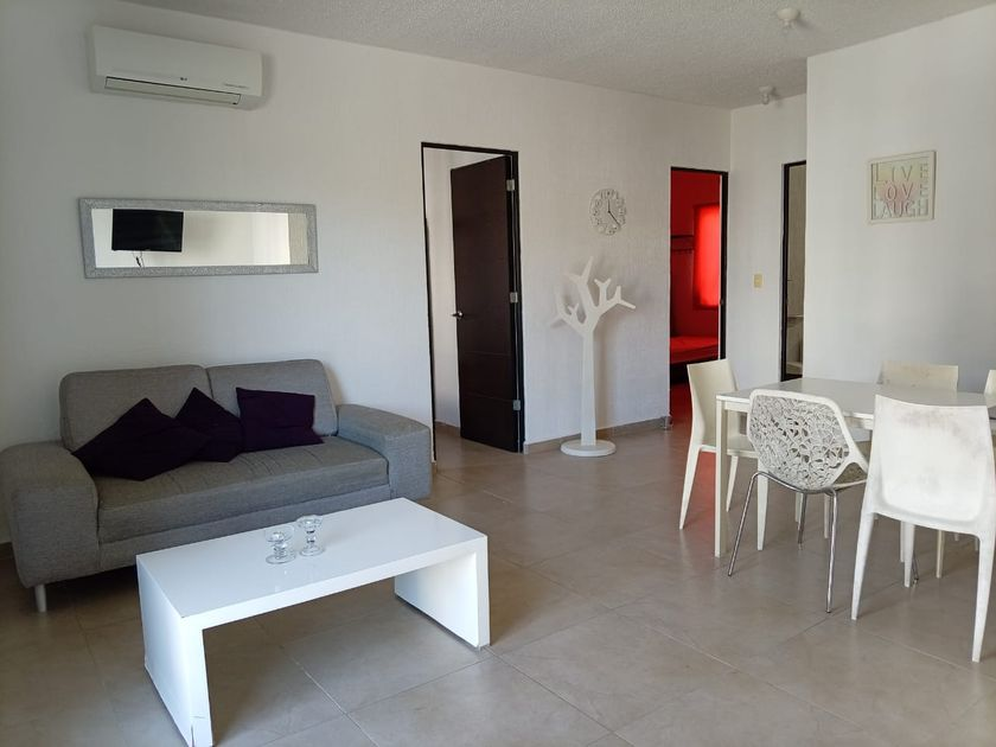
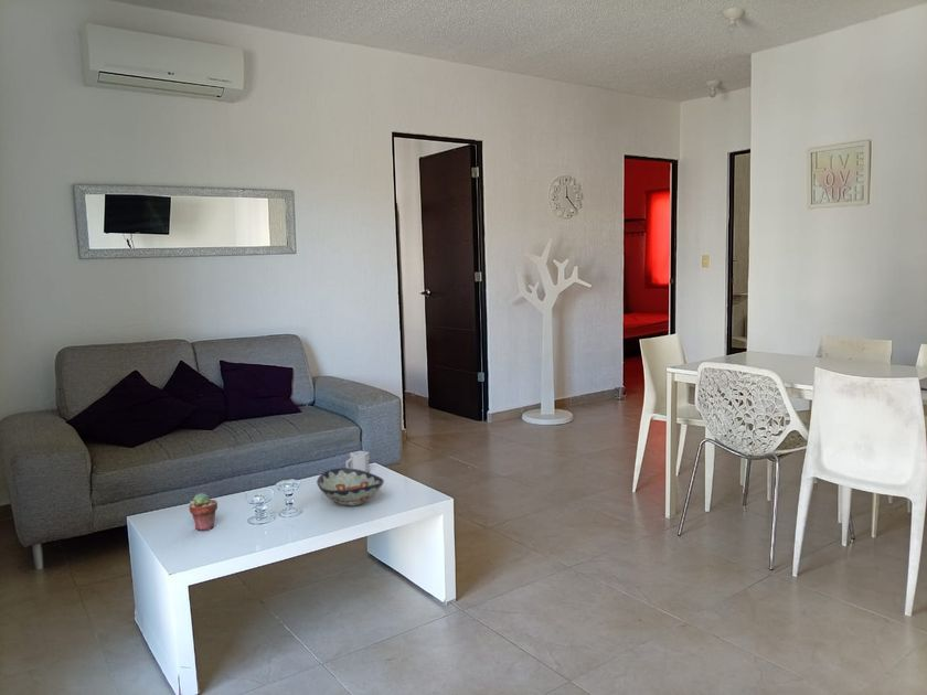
+ decorative bowl [316,467,385,507]
+ cup [344,450,371,473]
+ potted succulent [188,492,219,532]
